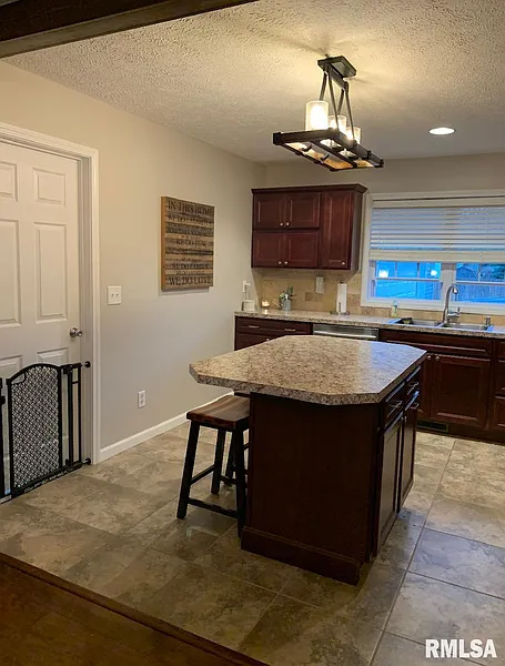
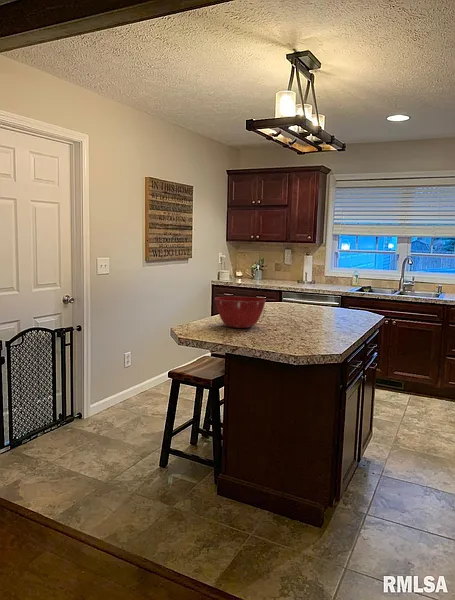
+ mixing bowl [213,296,267,329]
